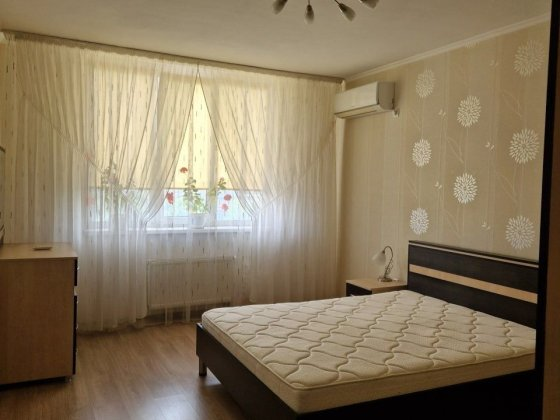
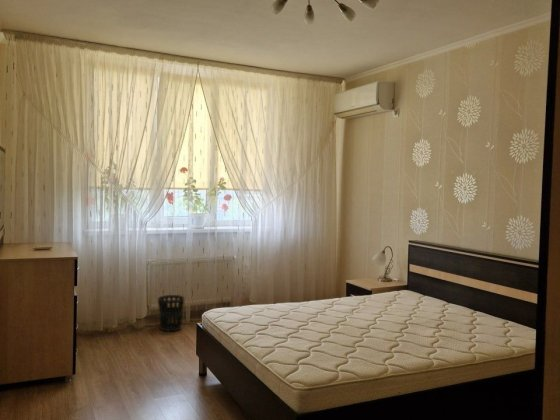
+ wastebasket [157,294,185,332]
